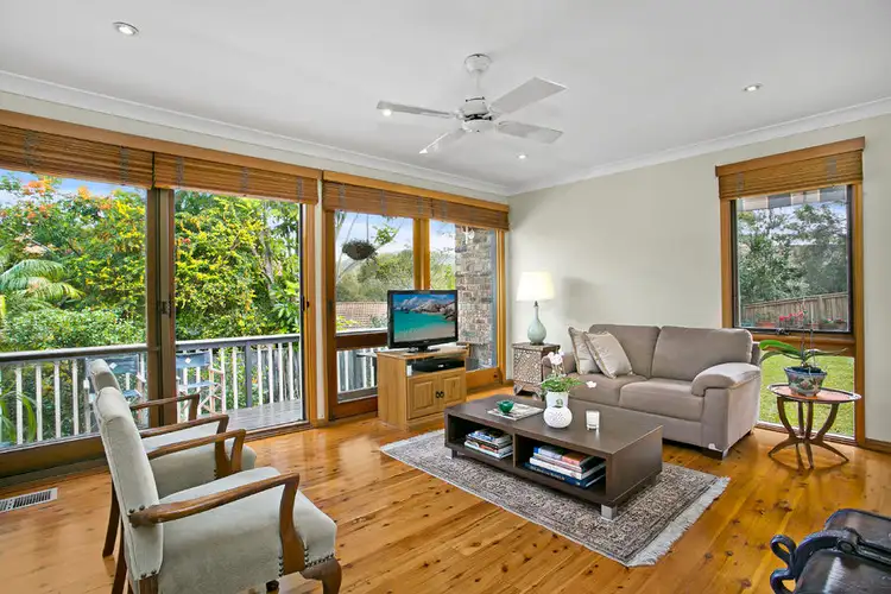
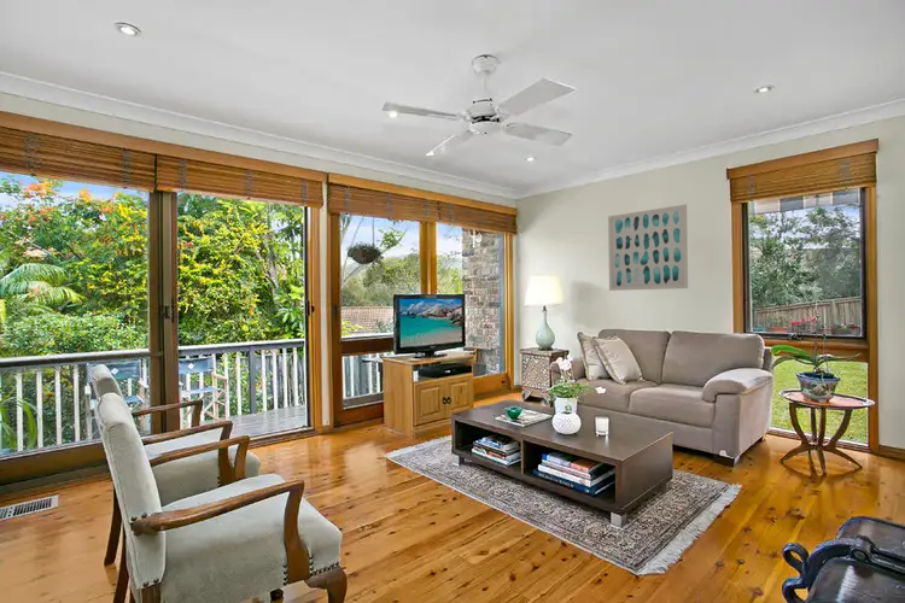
+ wall art [607,203,689,292]
